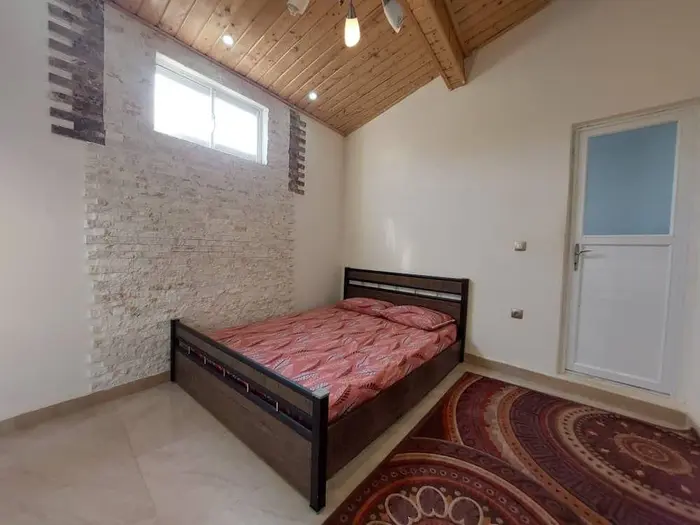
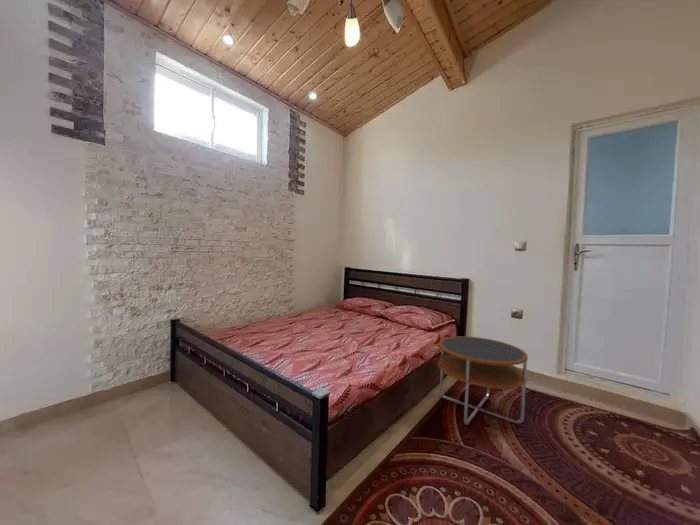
+ side table [437,335,529,426]
